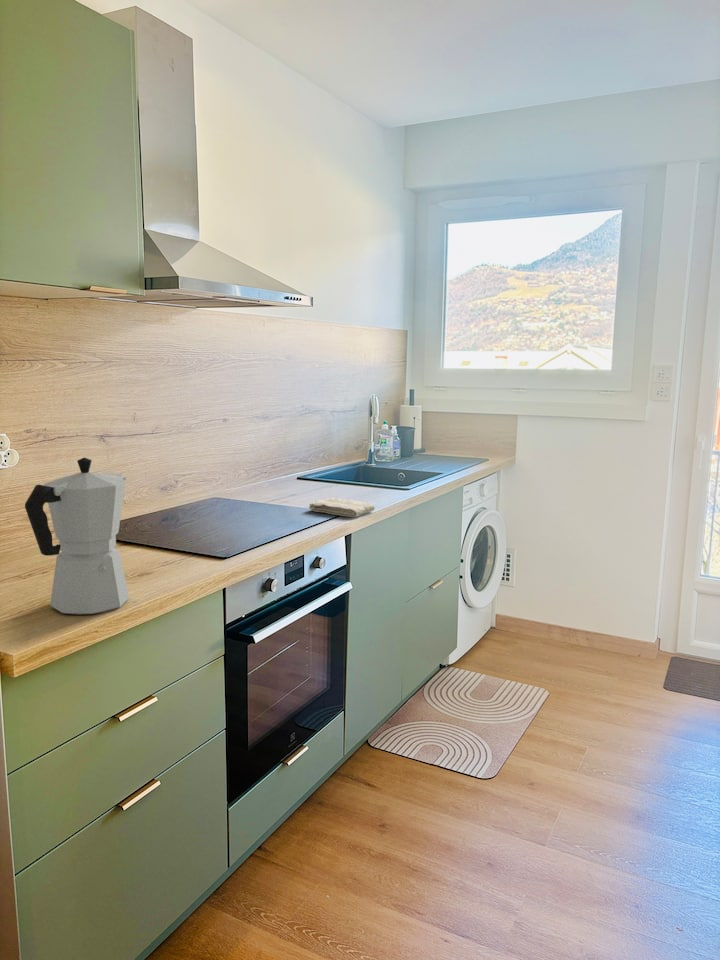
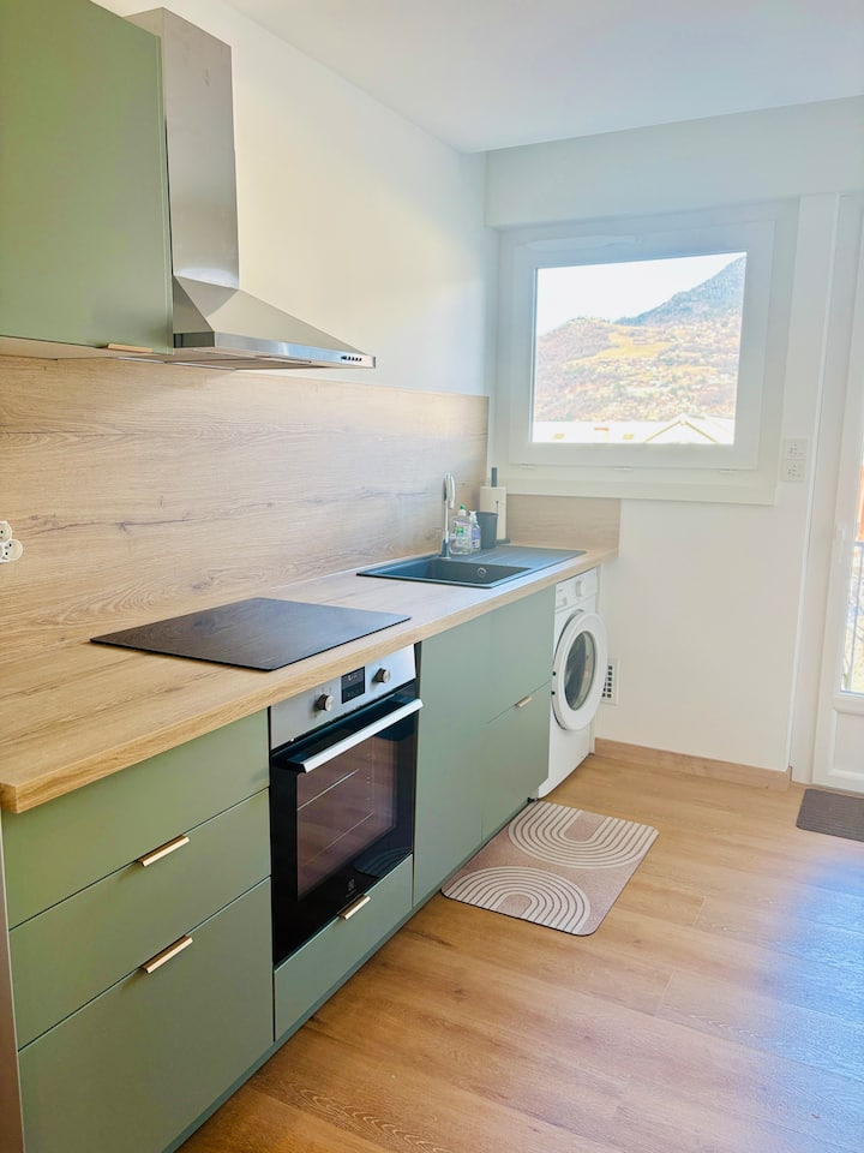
- washcloth [308,496,376,518]
- moka pot [24,457,130,616]
